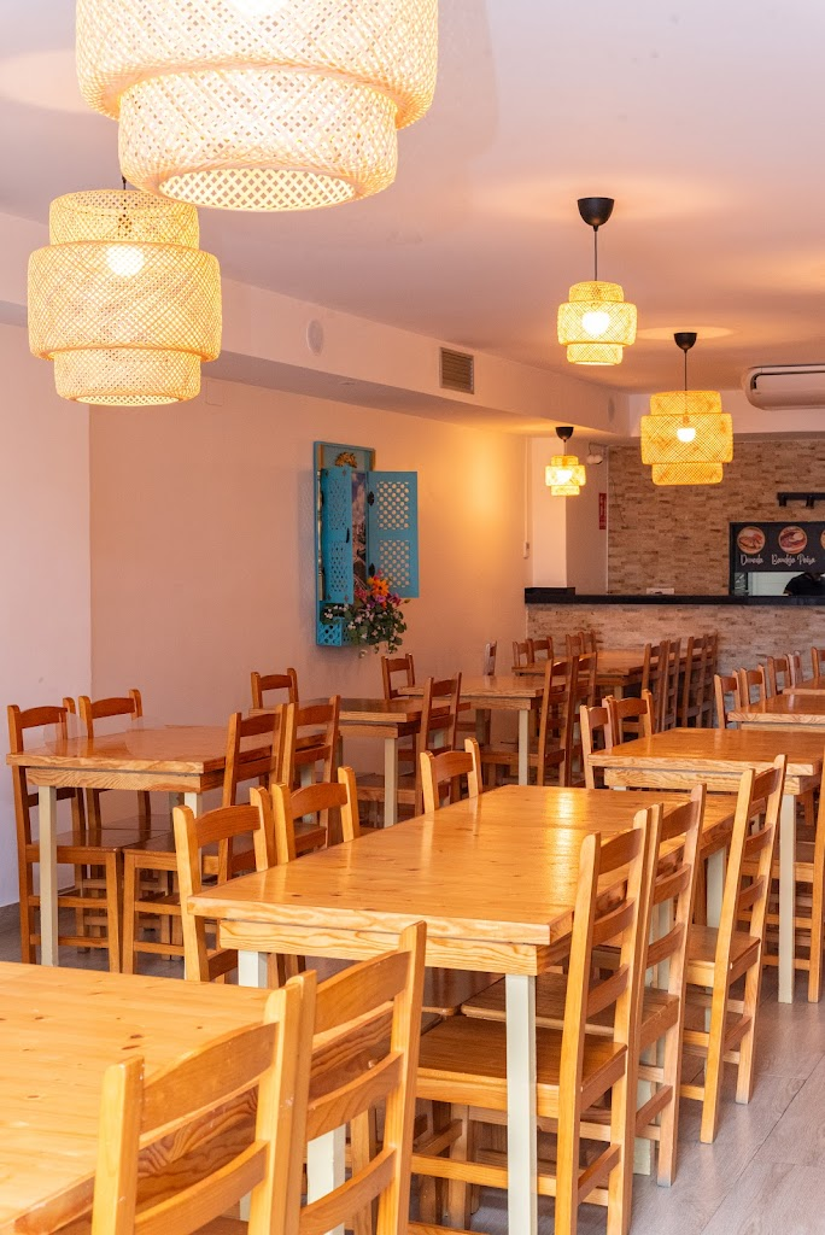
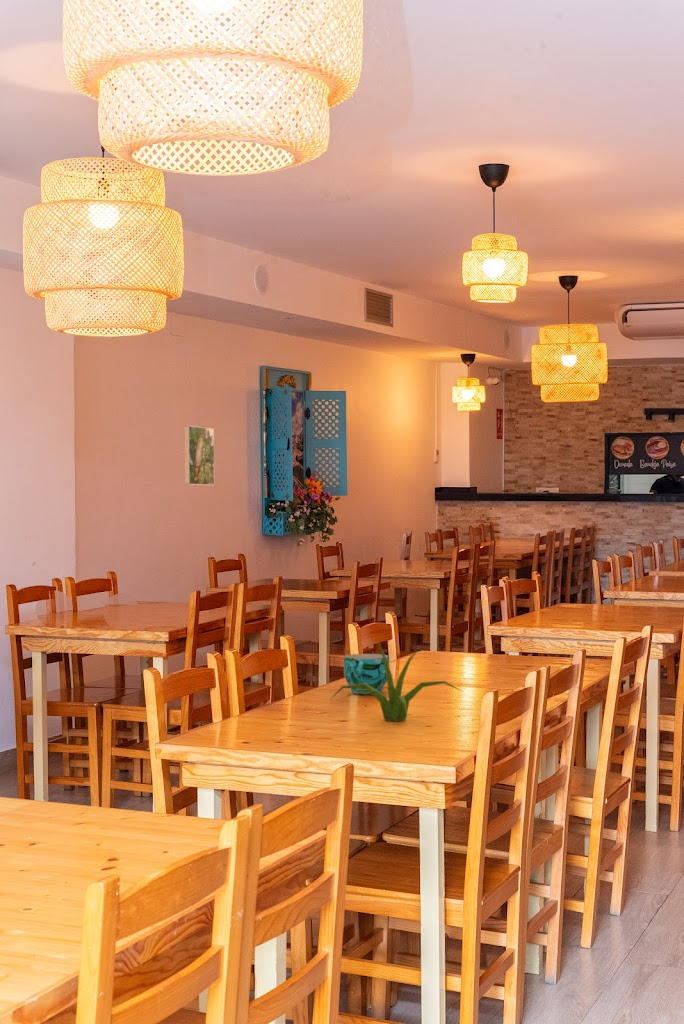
+ plant [330,636,464,723]
+ cup [343,653,390,695]
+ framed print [184,425,215,486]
